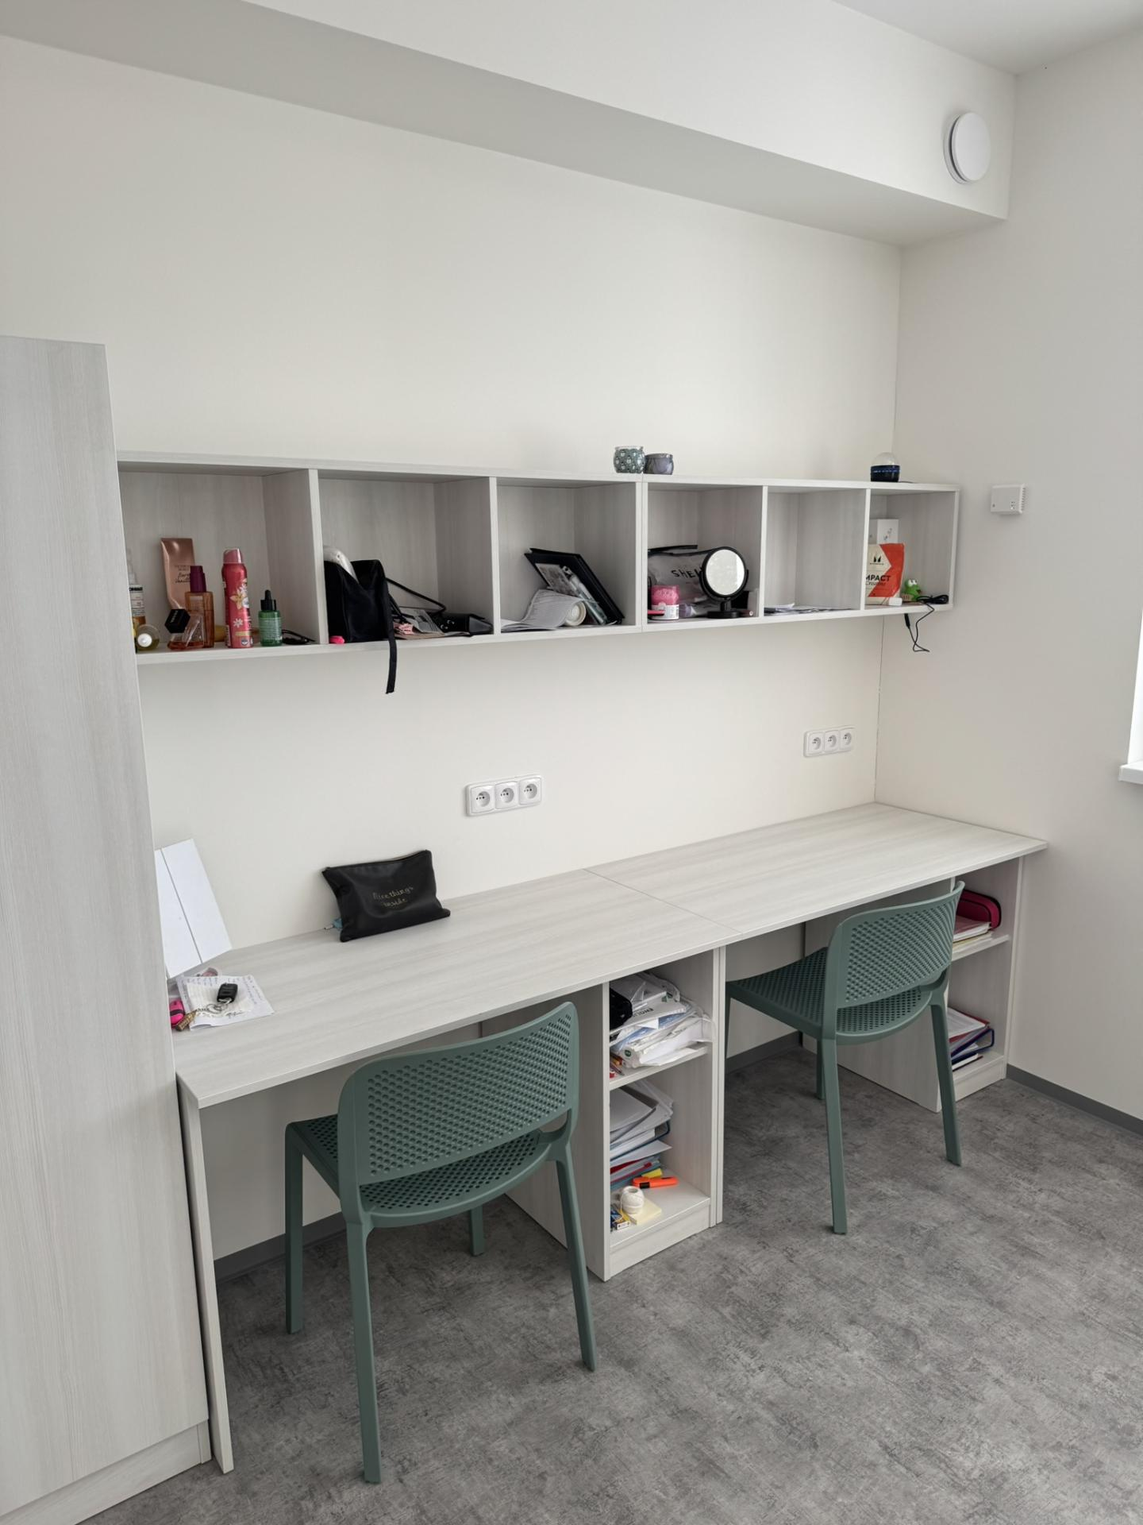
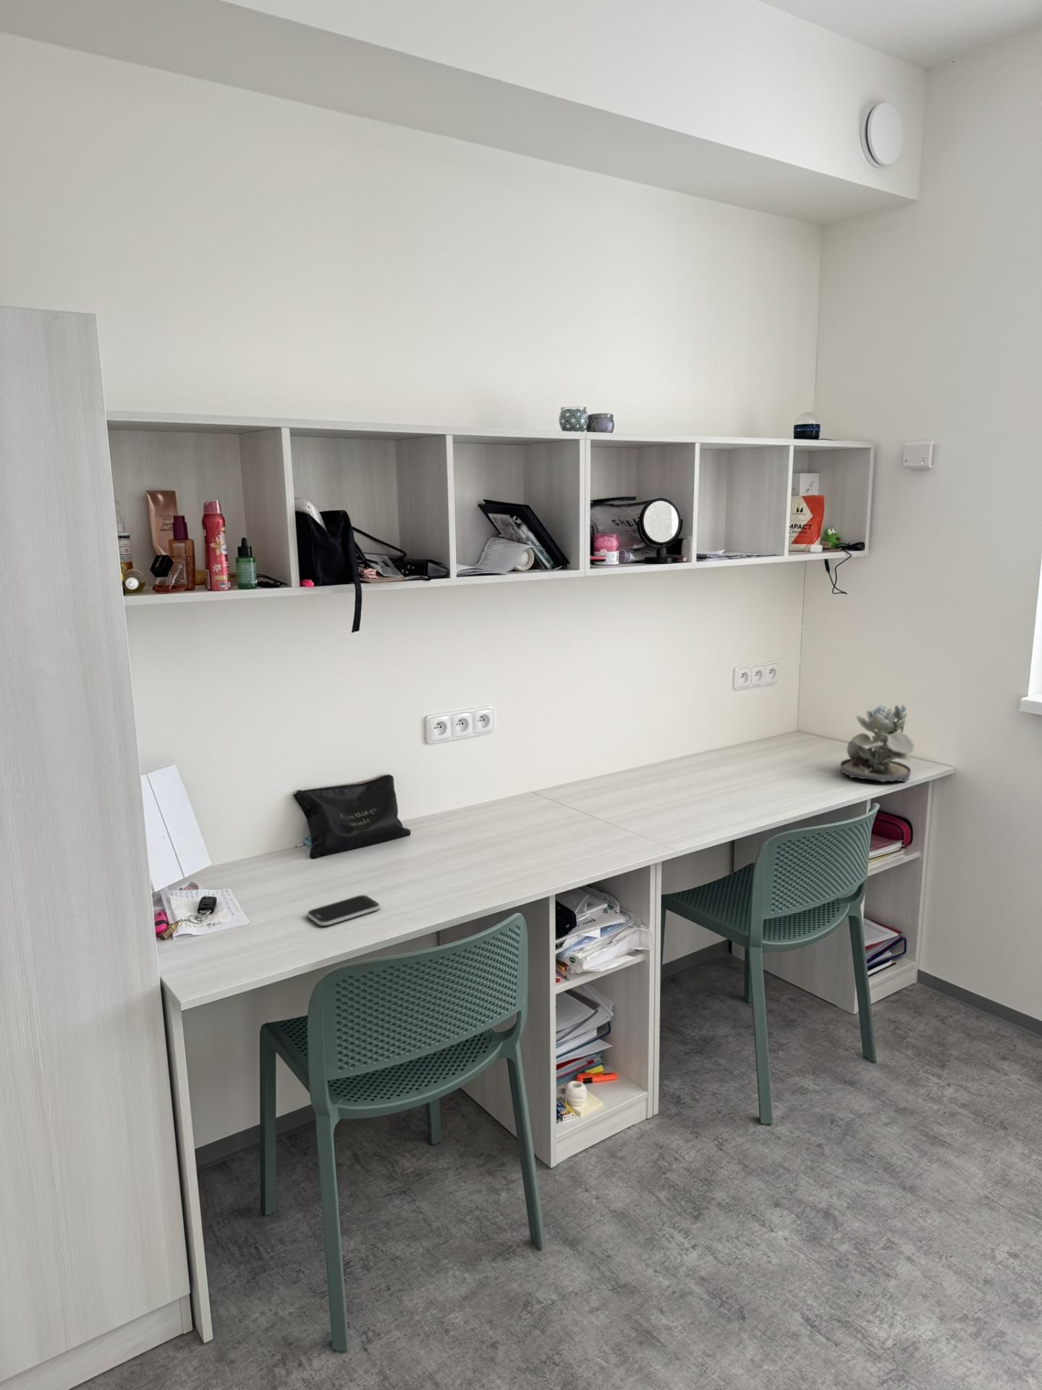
+ smartphone [306,894,381,927]
+ succulent plant [840,704,915,784]
